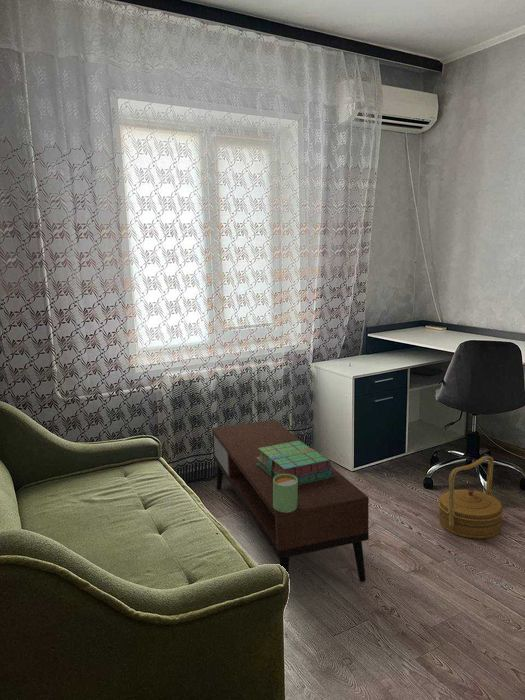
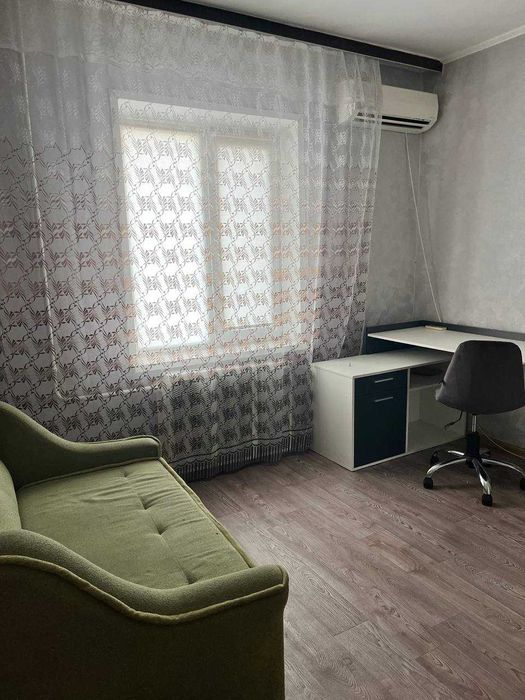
- stack of books [256,440,333,485]
- basket [437,455,505,540]
- mug [273,474,299,513]
- coffee table [211,419,370,582]
